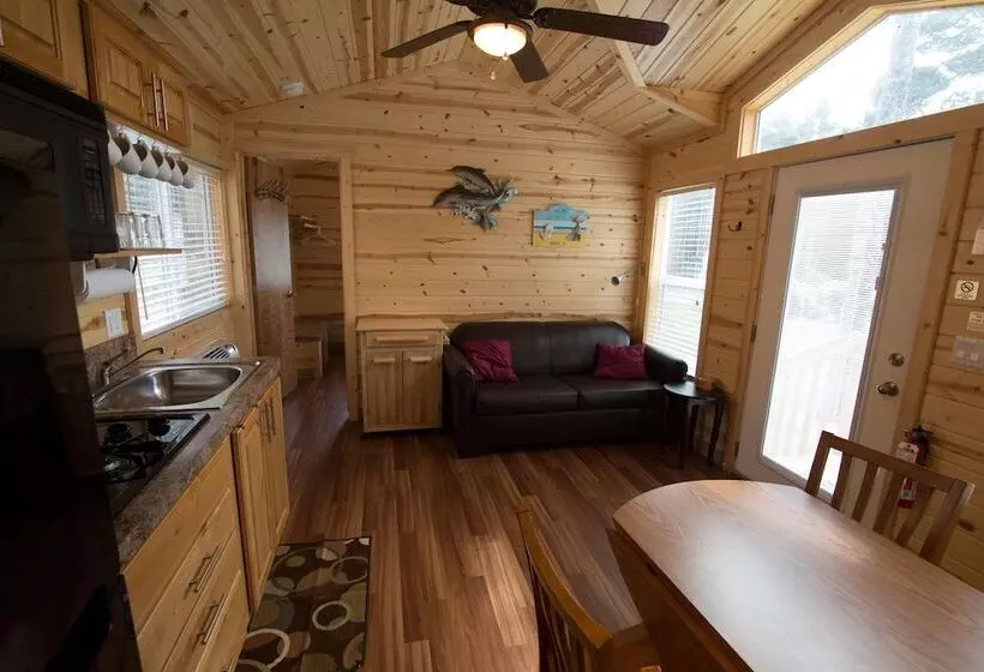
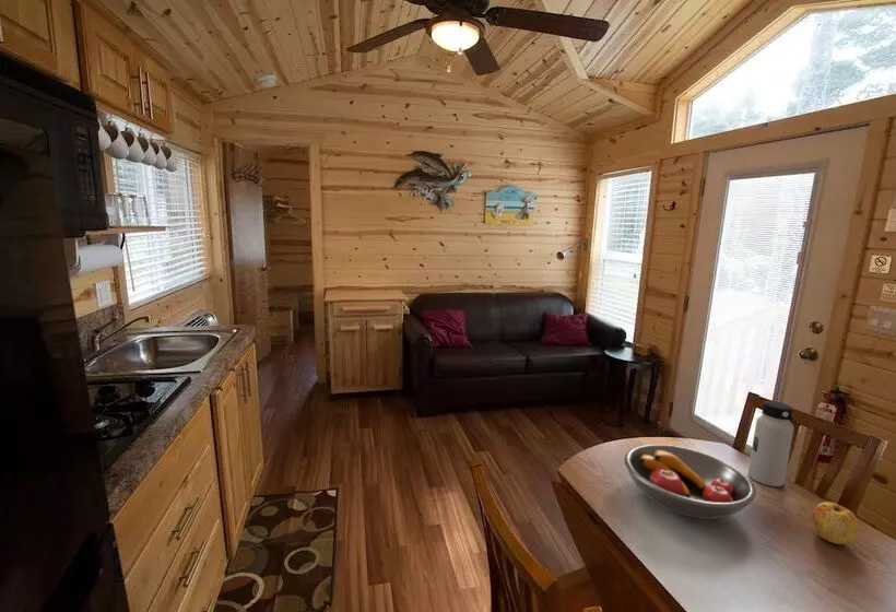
+ apple [812,501,860,545]
+ water bottle [747,400,795,487]
+ fruit bowl [623,444,757,520]
